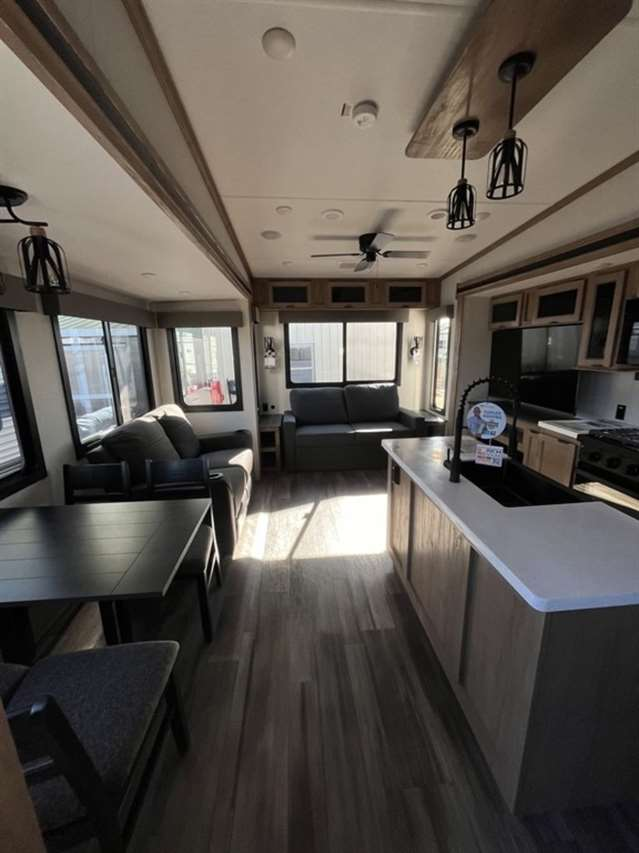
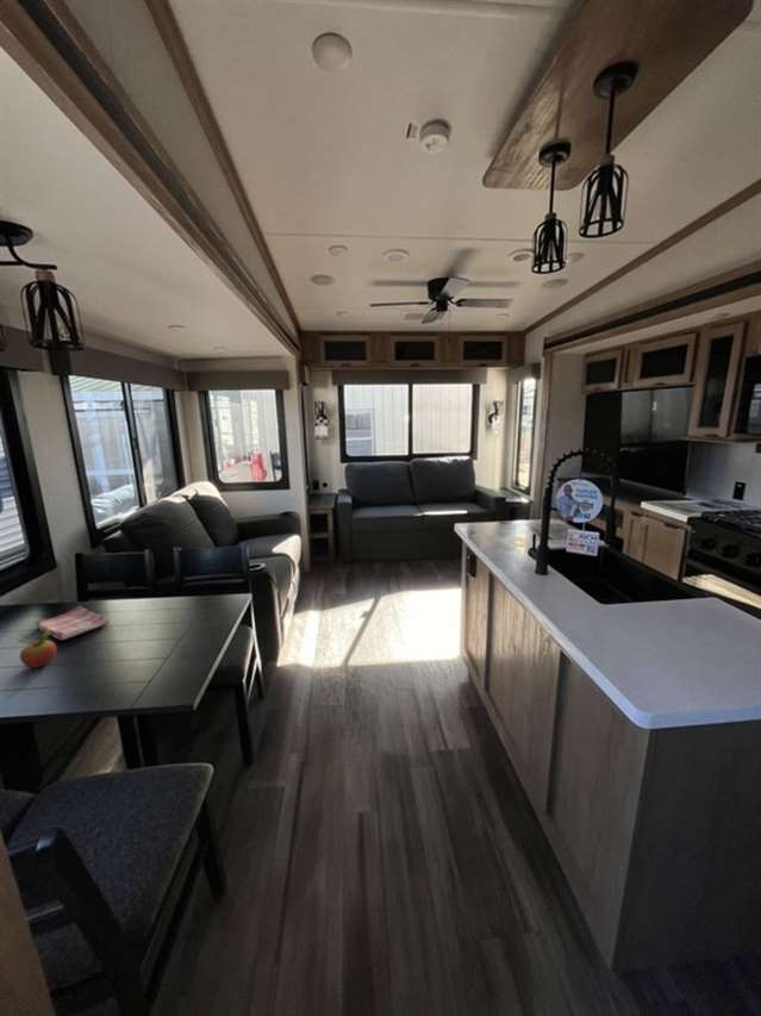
+ fruit [19,631,57,669]
+ dish towel [35,605,111,641]
